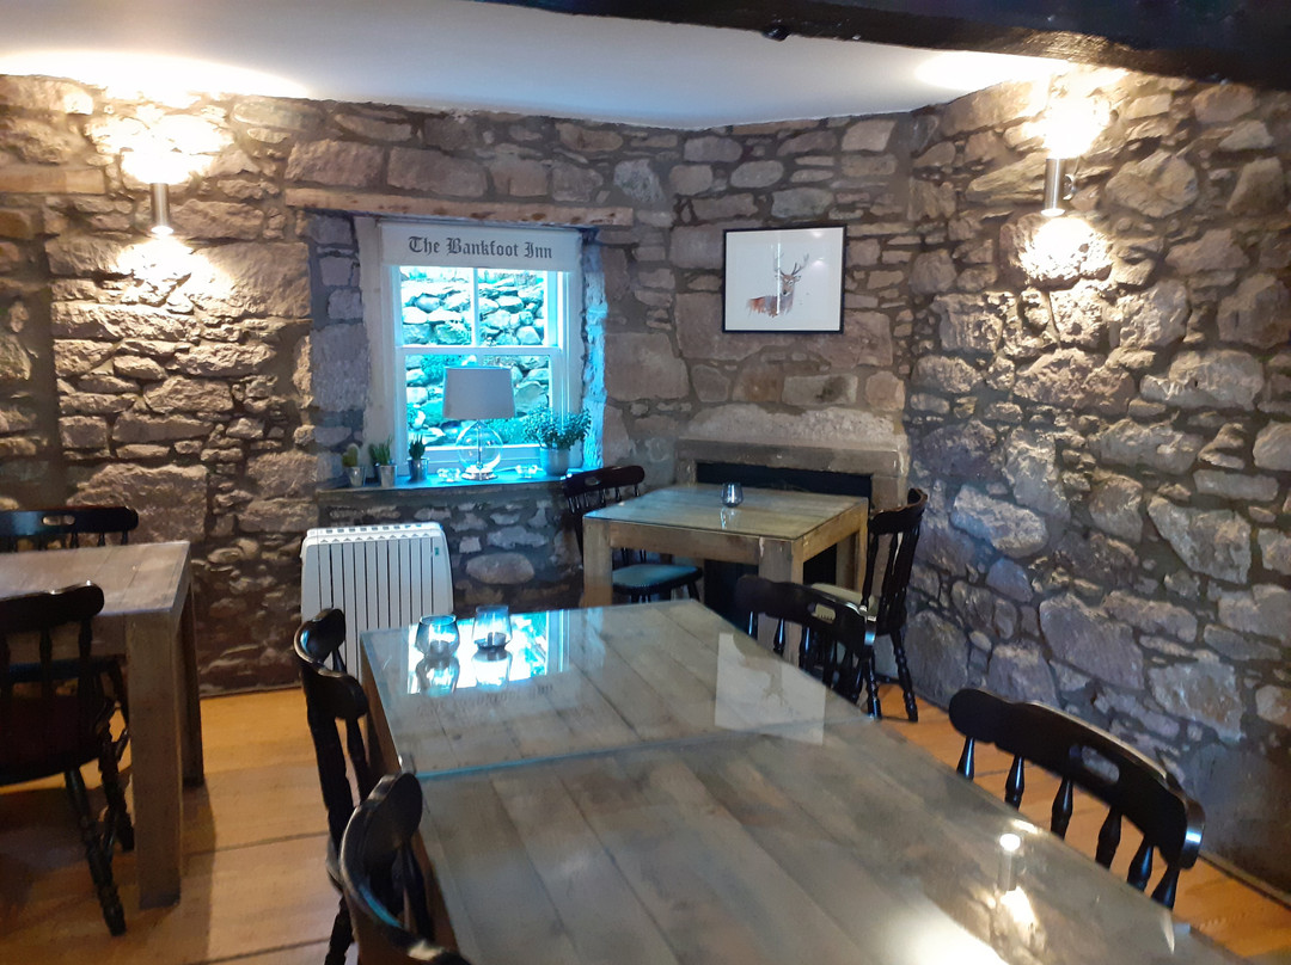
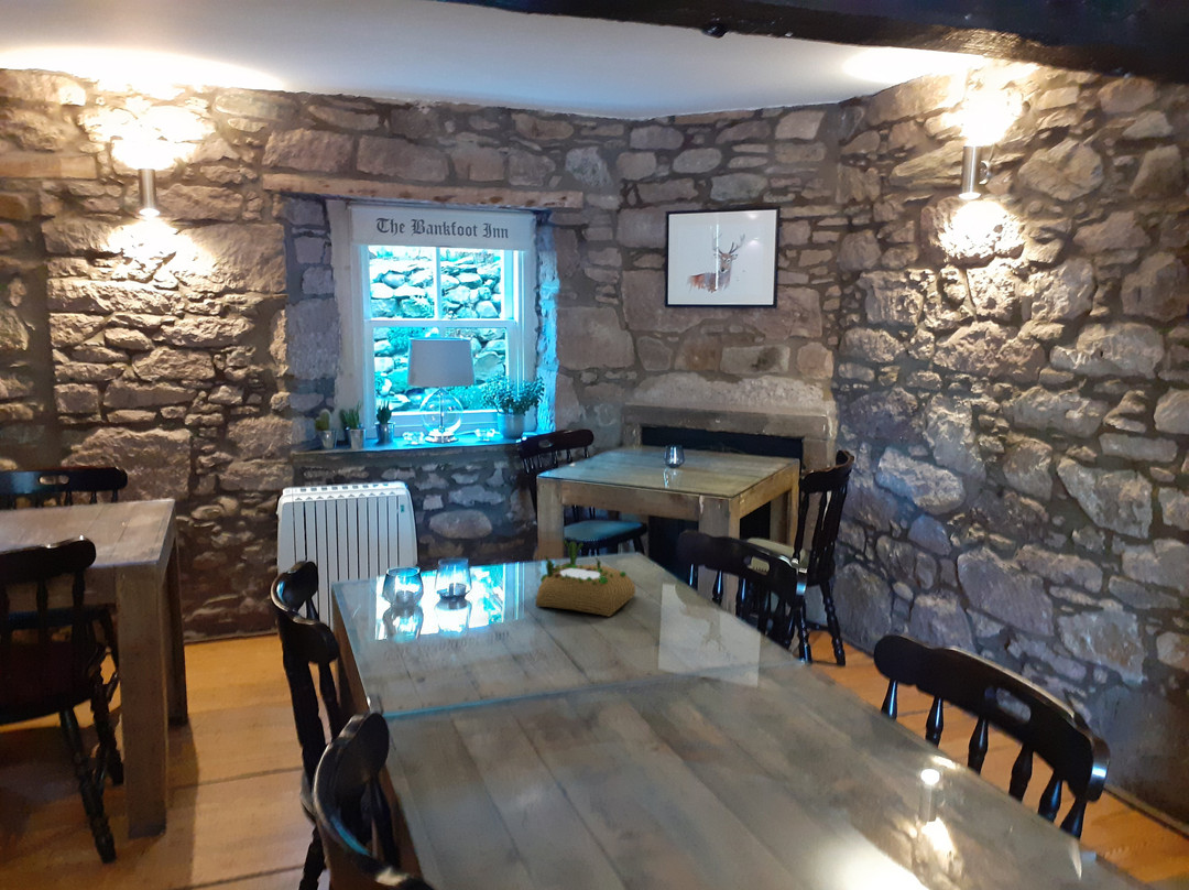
+ succulent planter [535,539,636,618]
